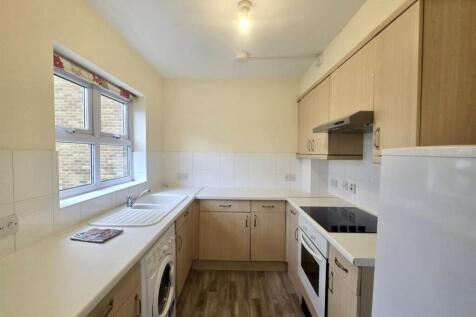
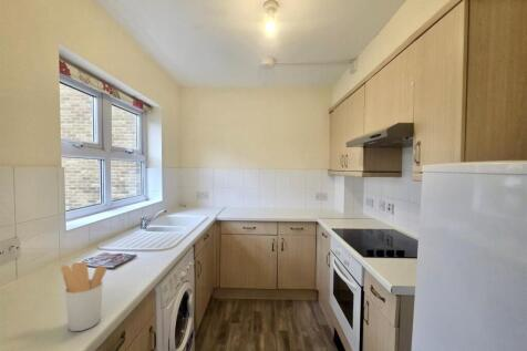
+ utensil holder [60,260,107,332]
